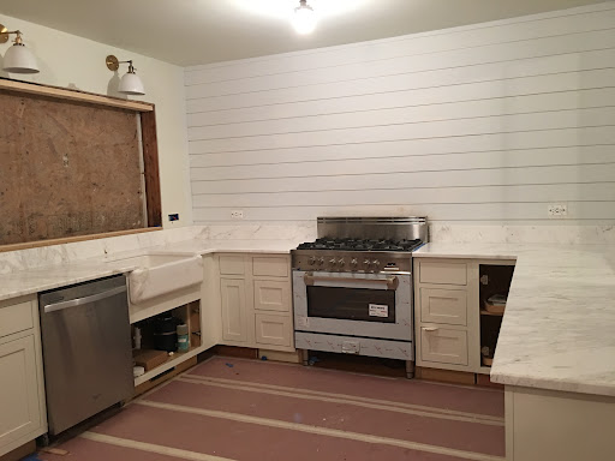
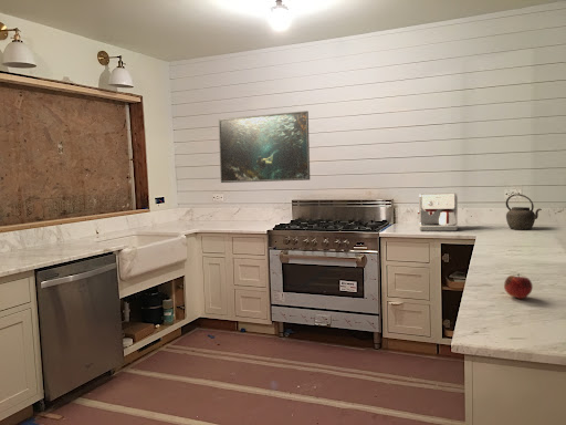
+ fruit [503,272,534,300]
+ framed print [218,110,311,184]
+ kettle [505,193,543,231]
+ coffee maker [417,191,459,232]
